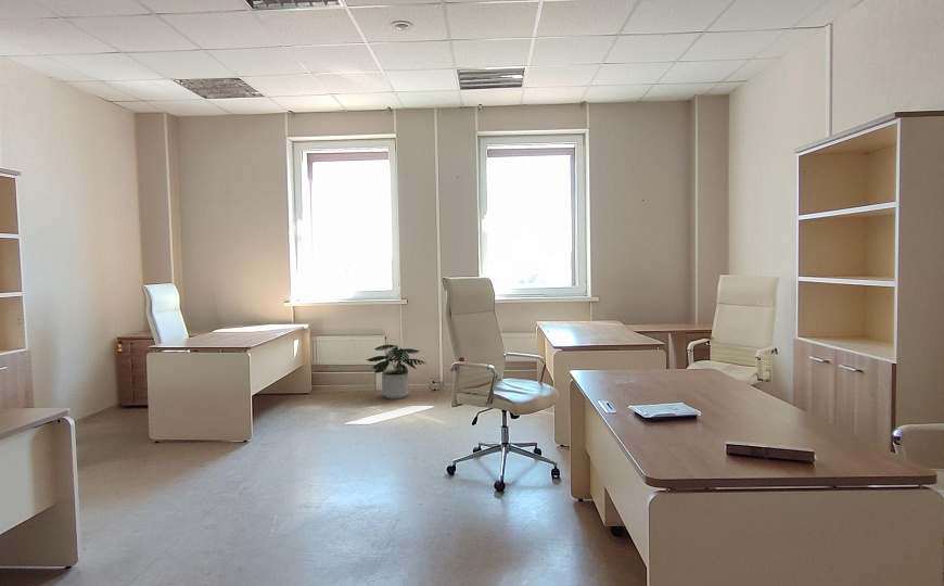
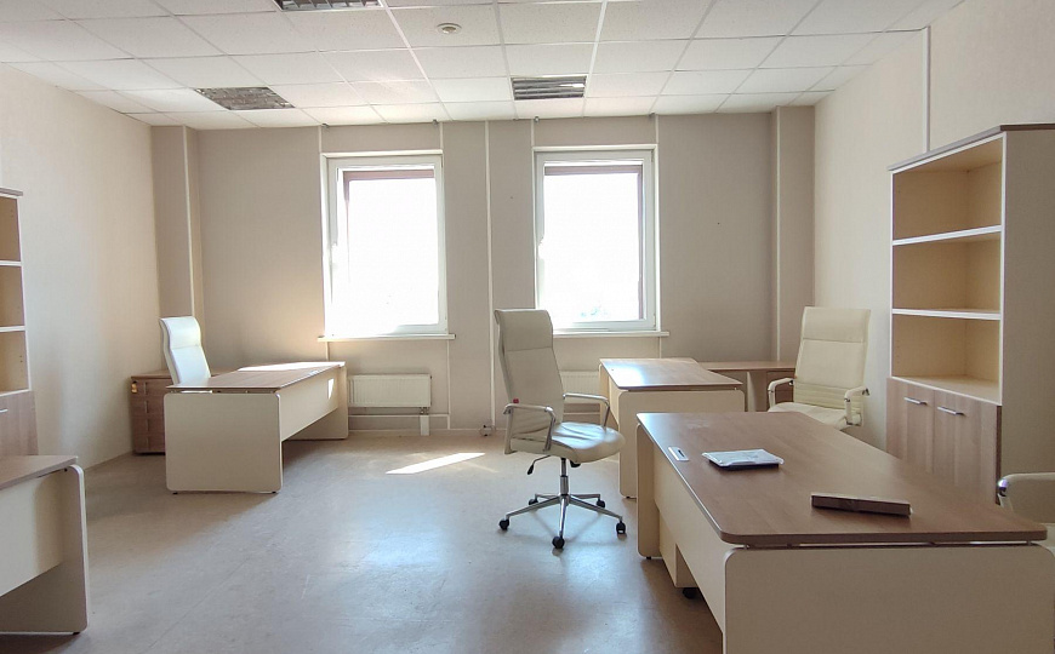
- potted plant [366,344,428,400]
